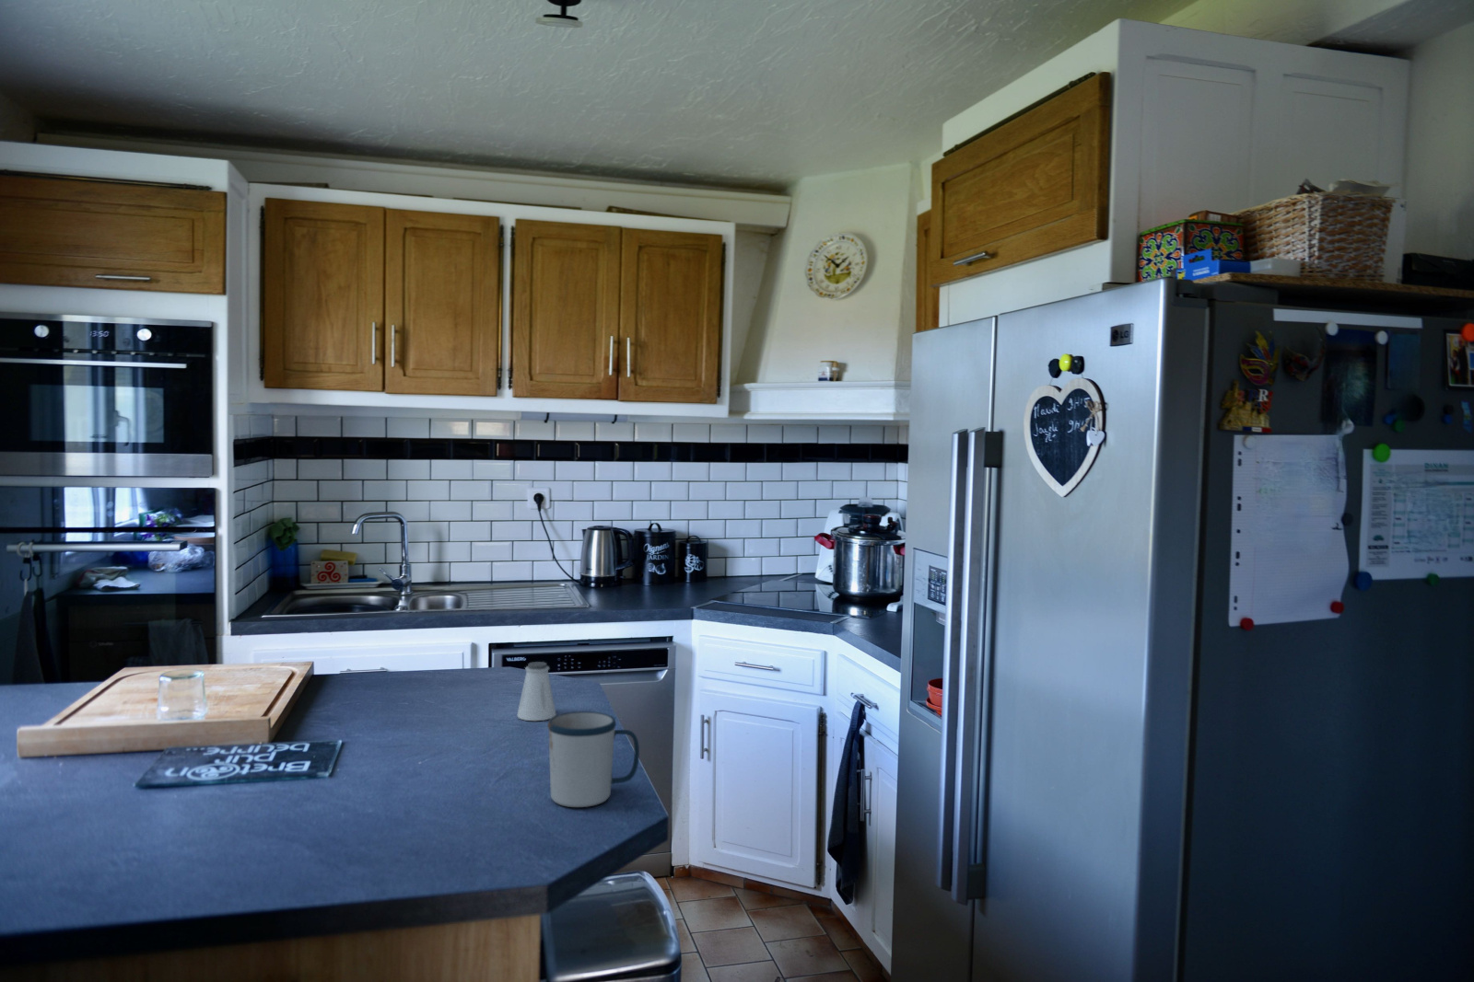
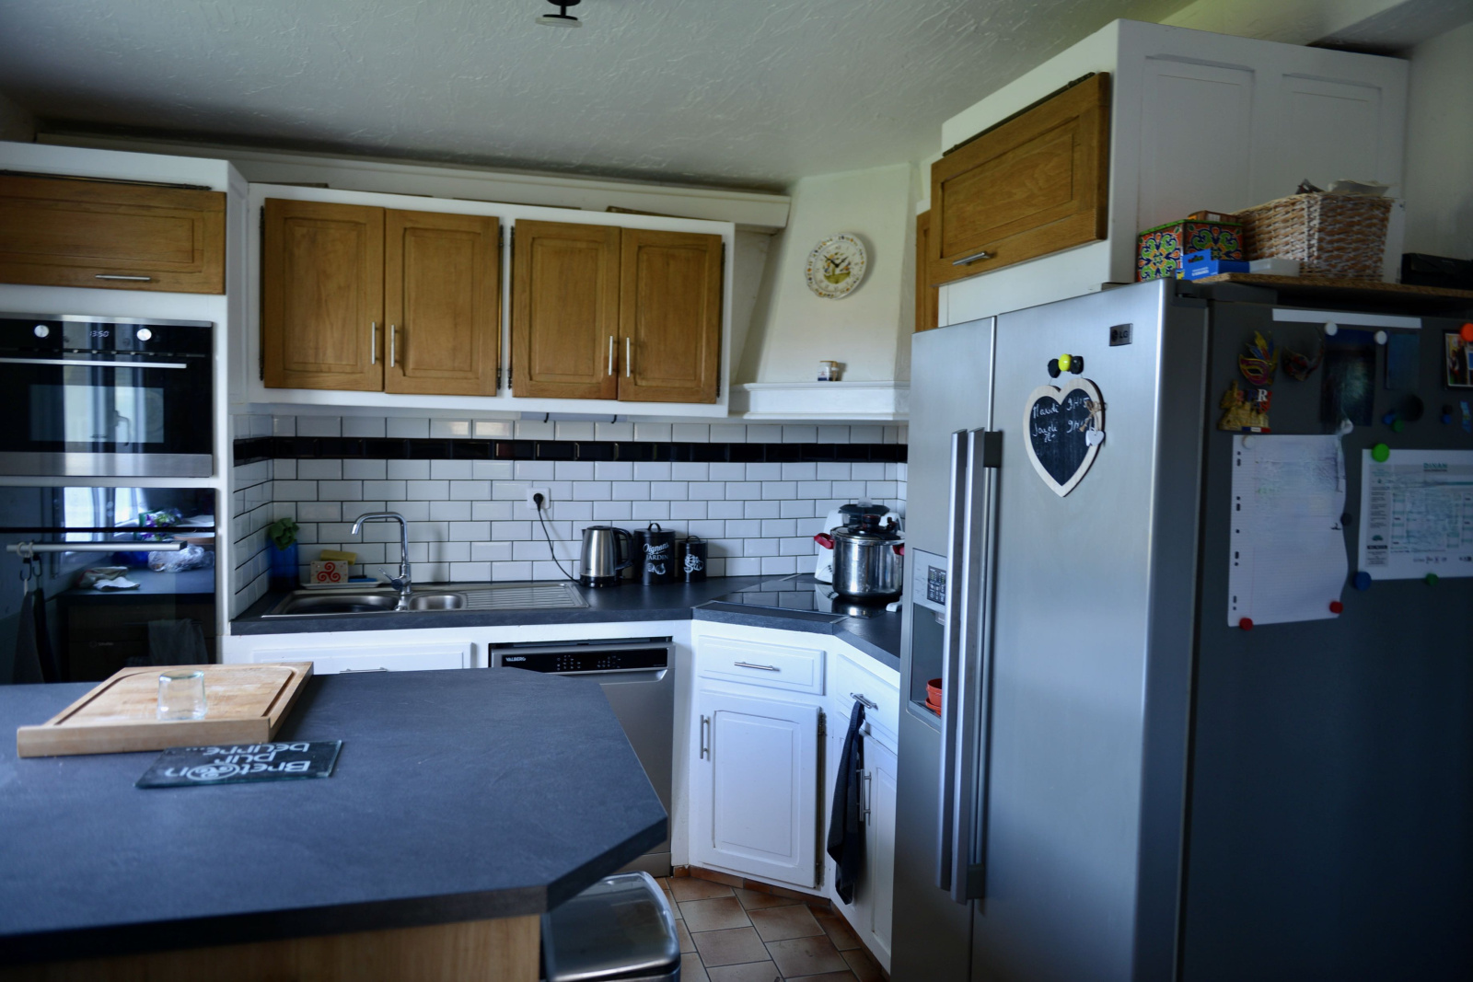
- mug [546,710,640,808]
- saltshaker [515,661,557,721]
